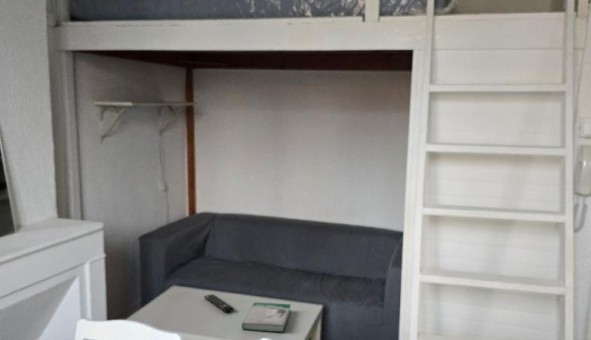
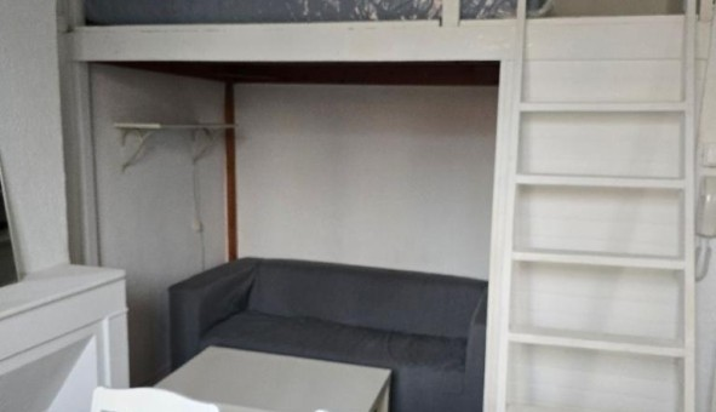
- book [241,301,292,333]
- remote control [203,293,235,314]
